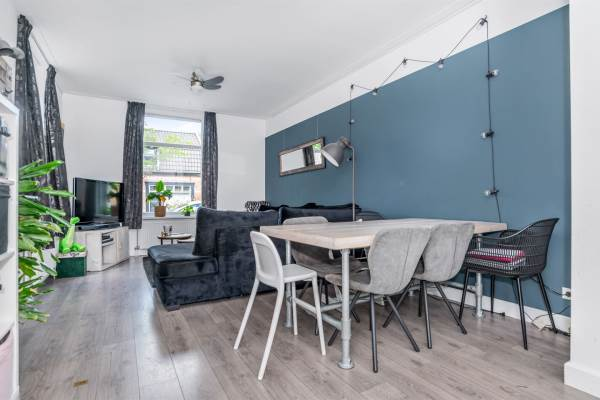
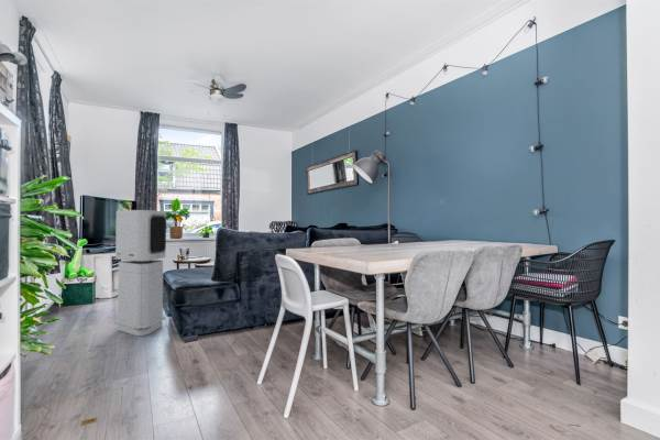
+ air purifier [113,209,168,338]
